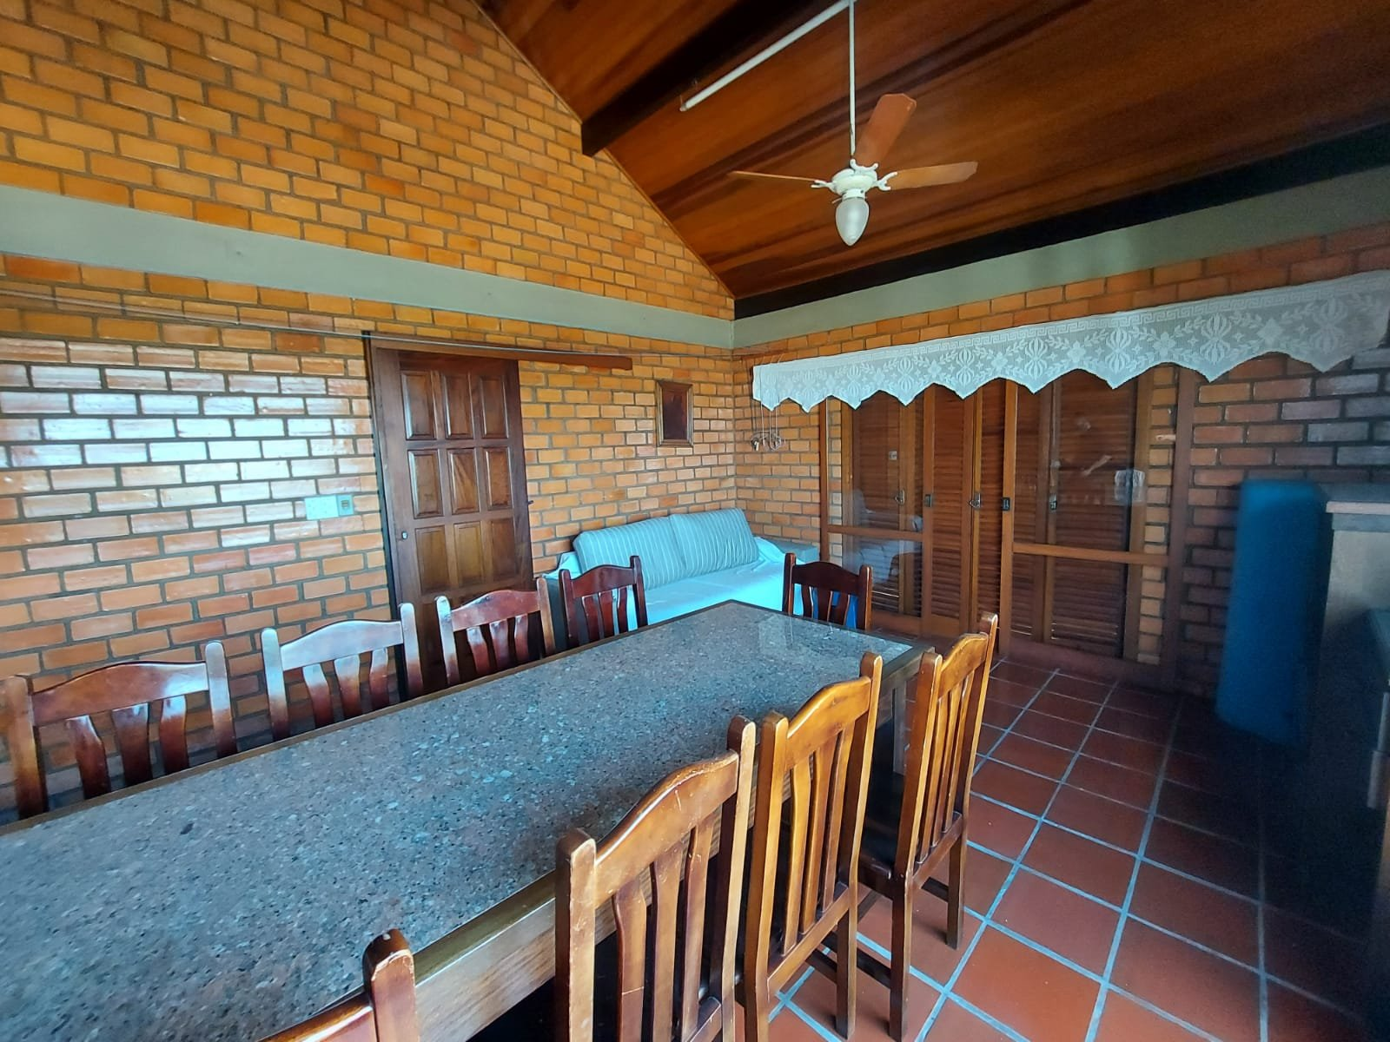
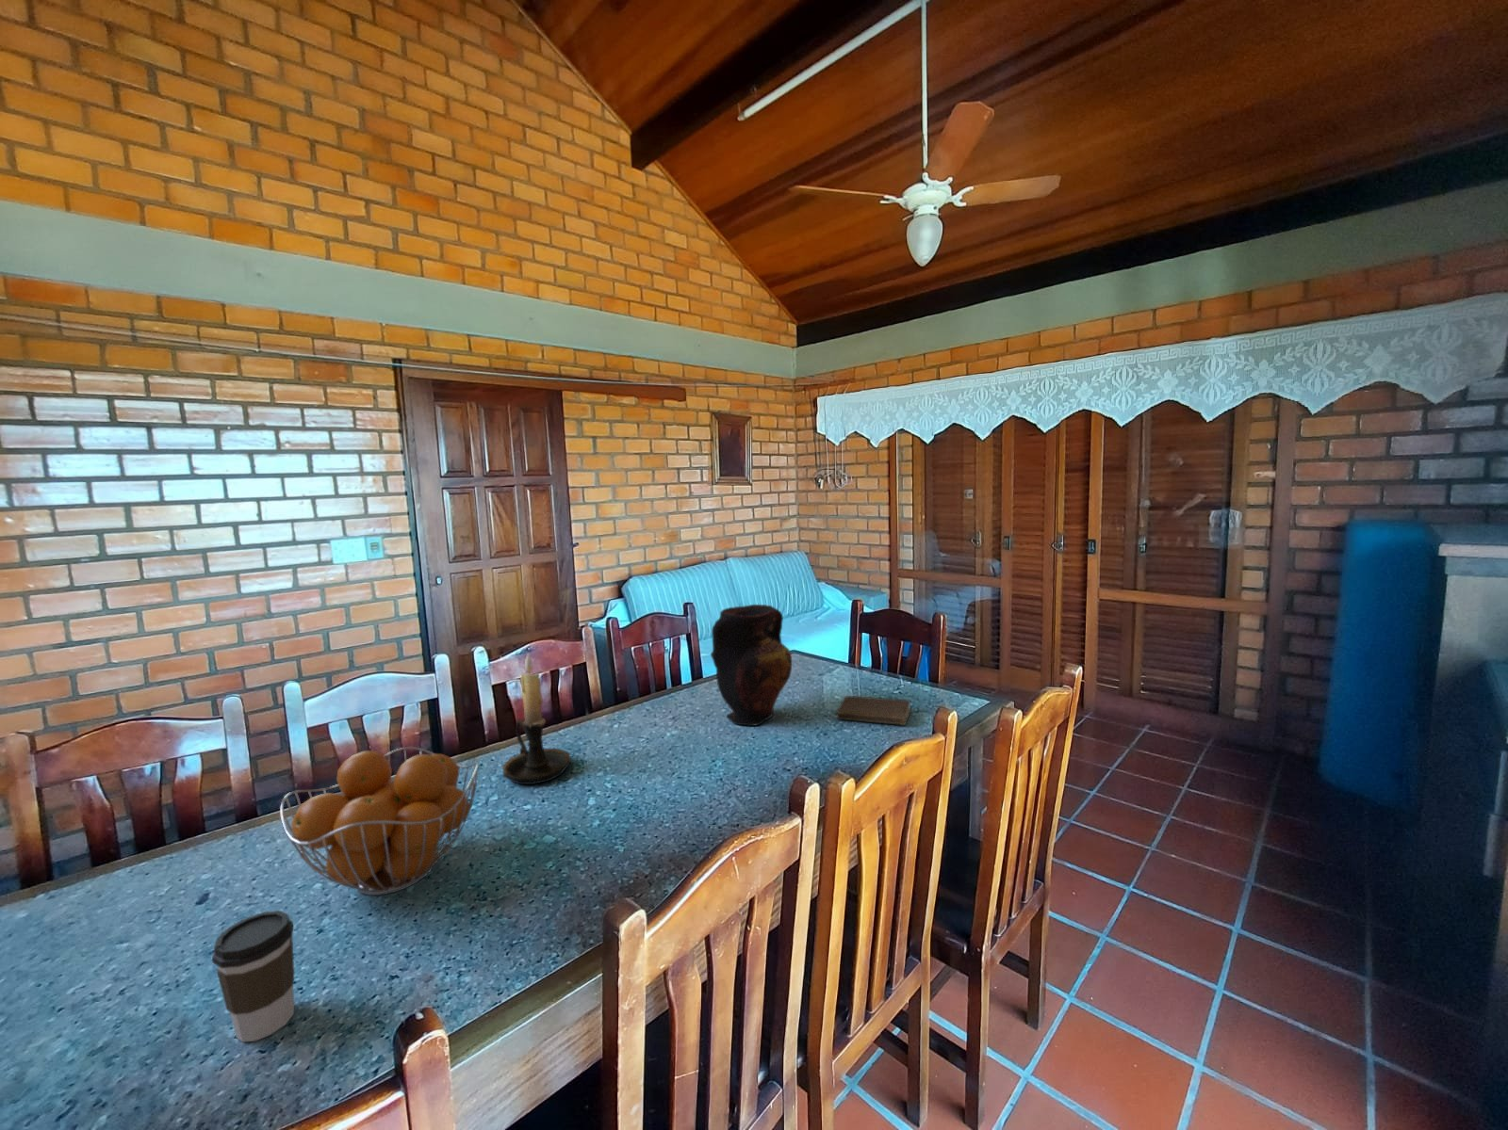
+ book [835,694,912,726]
+ candle holder [501,654,572,786]
+ vase [710,604,793,726]
+ fruit basket [279,745,480,896]
+ coffee cup [211,909,294,1043]
